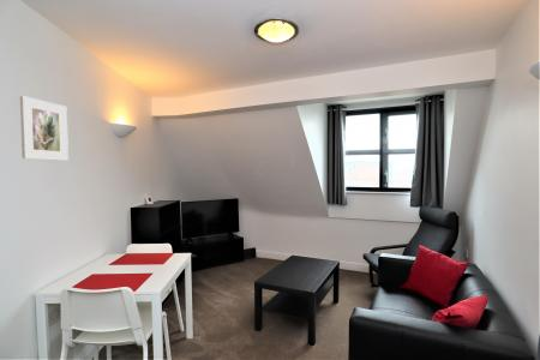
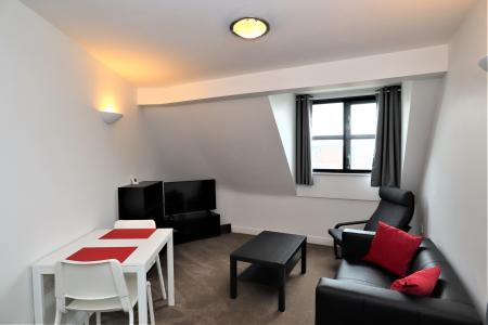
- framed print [19,95,70,162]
